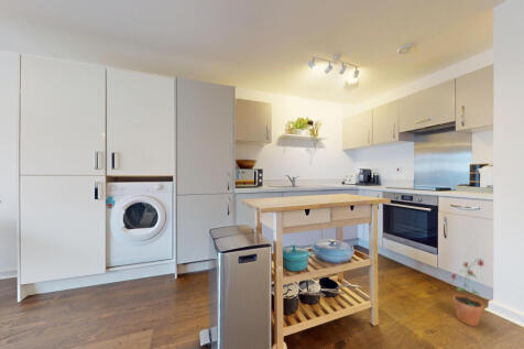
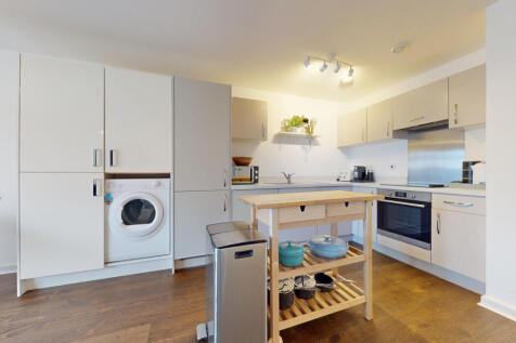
- potted plant [449,258,487,327]
